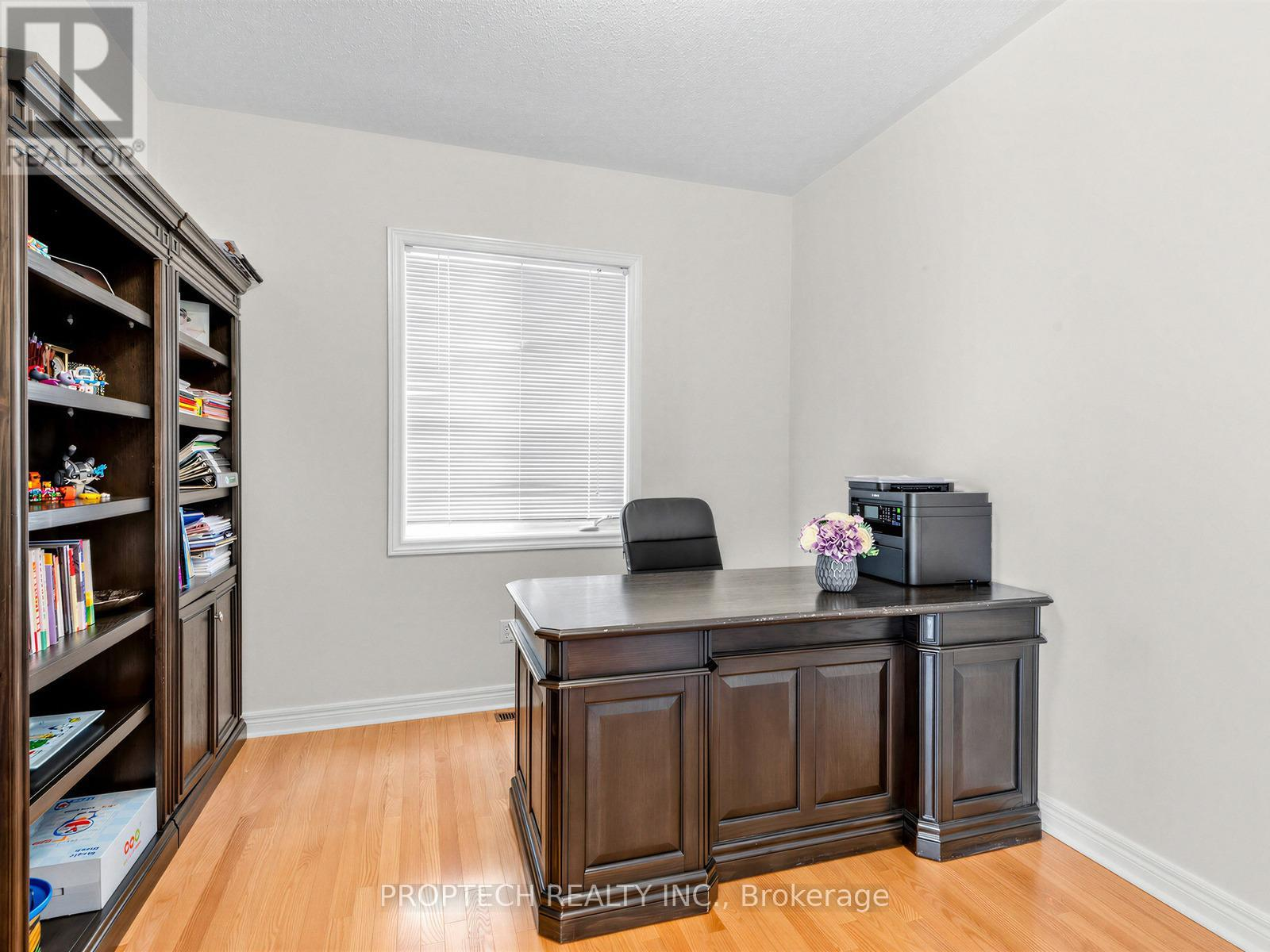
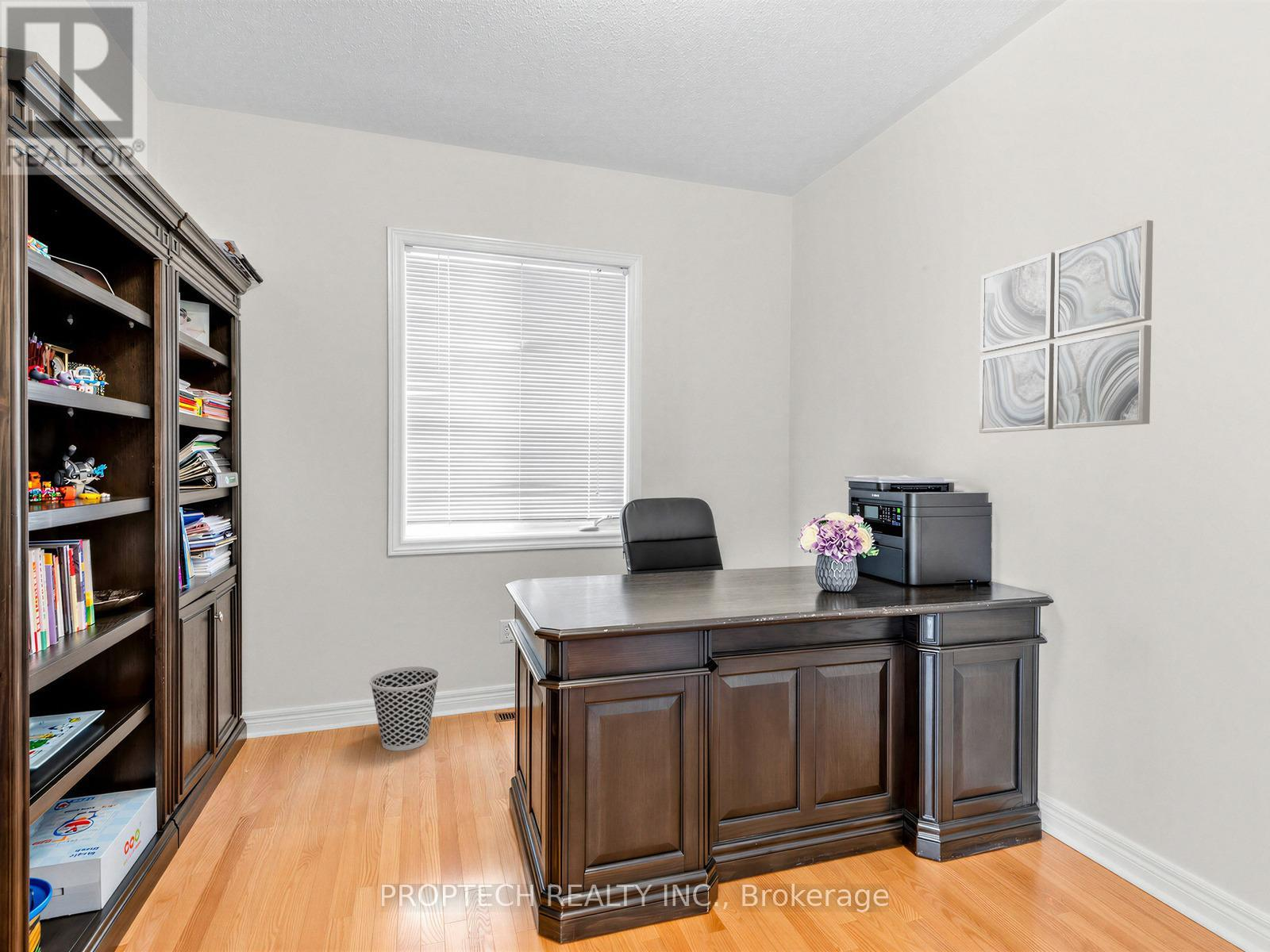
+ wall art [979,219,1154,434]
+ wastebasket [368,666,441,752]
